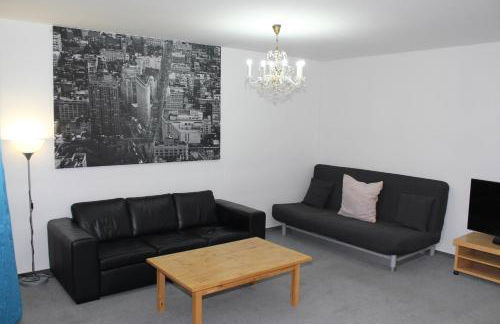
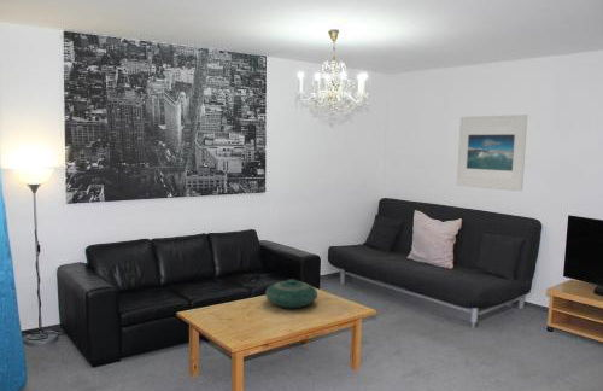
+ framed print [456,113,528,192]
+ decorative bowl [264,278,318,309]
